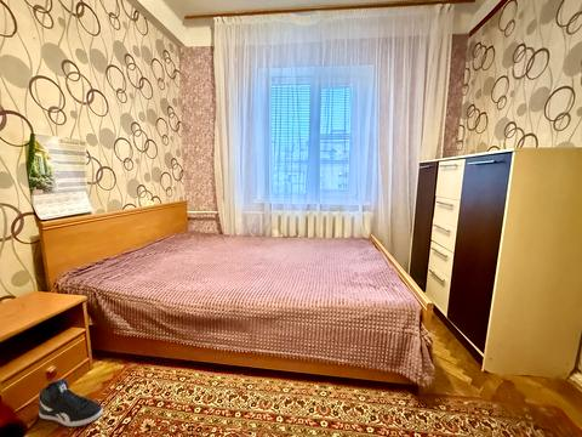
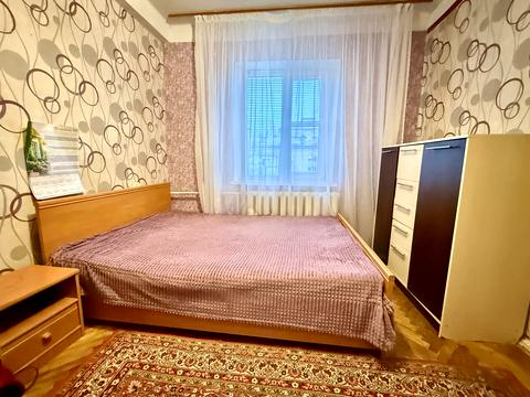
- sneaker [38,378,104,427]
